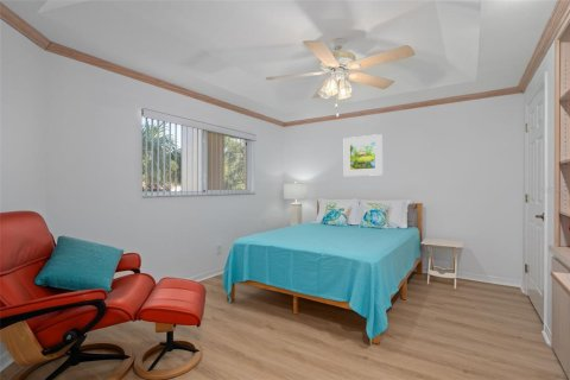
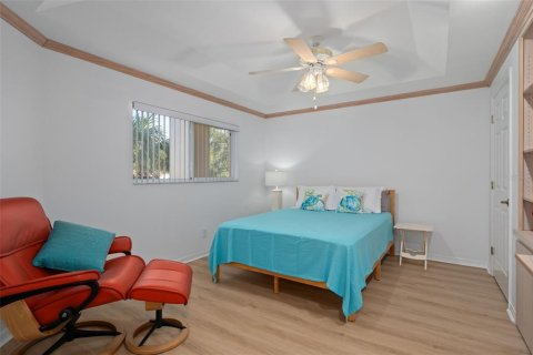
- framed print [343,133,384,177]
